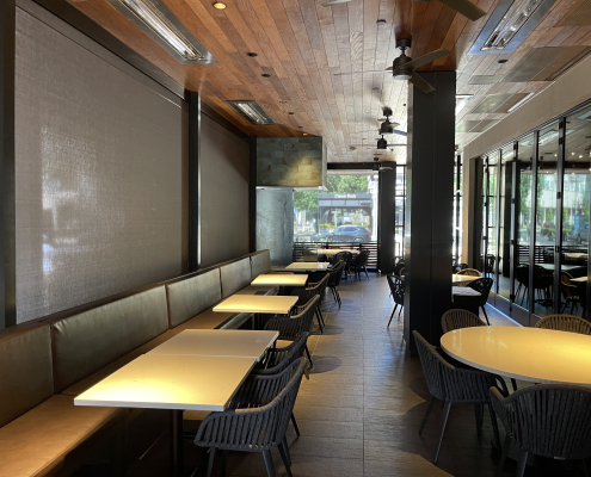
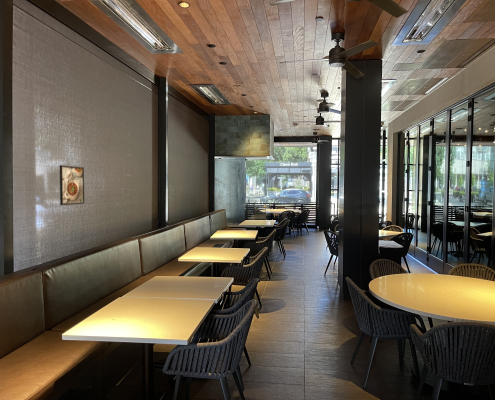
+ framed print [59,164,85,206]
